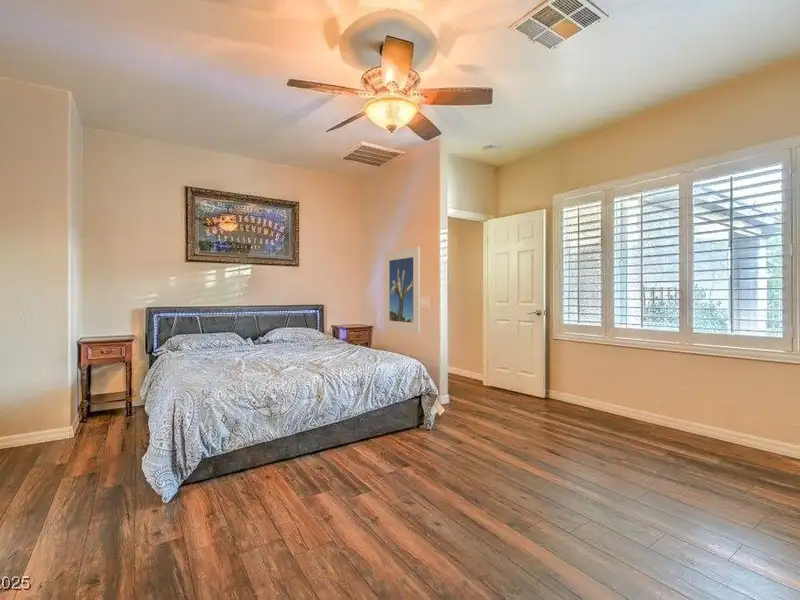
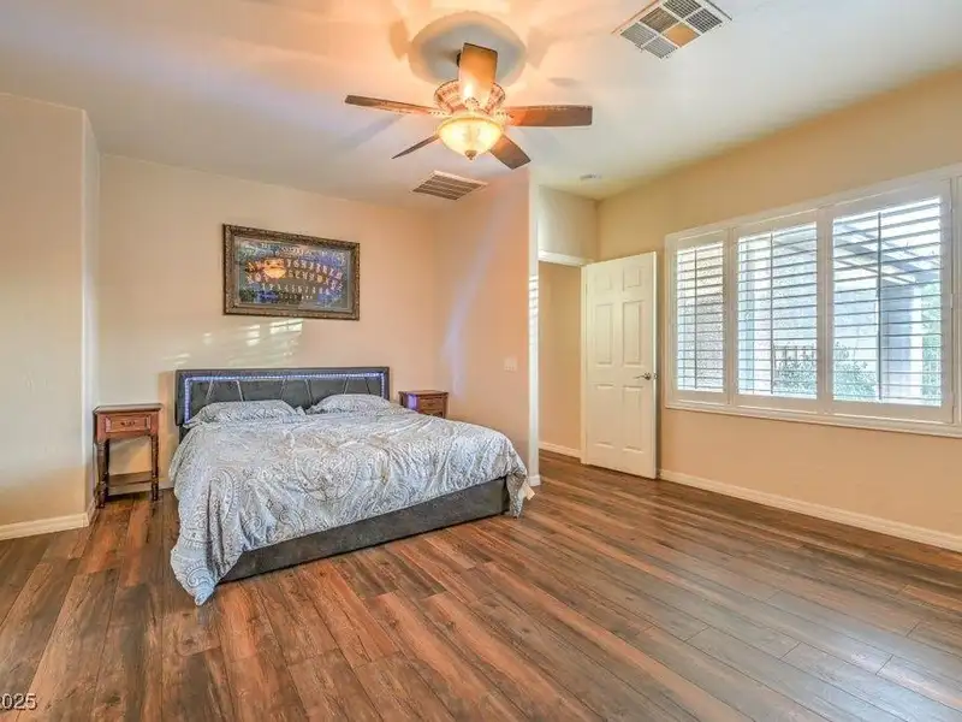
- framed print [384,246,421,334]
